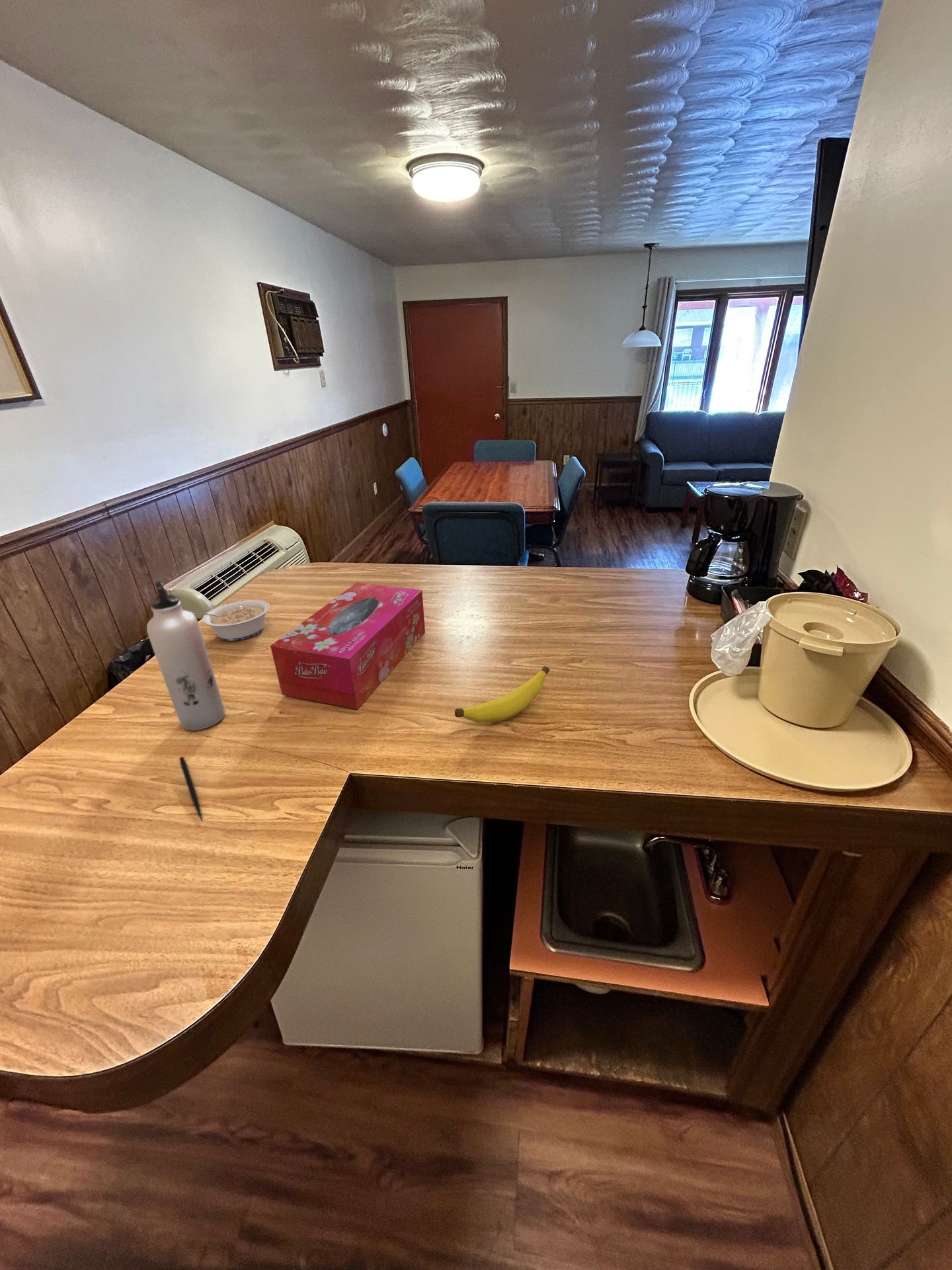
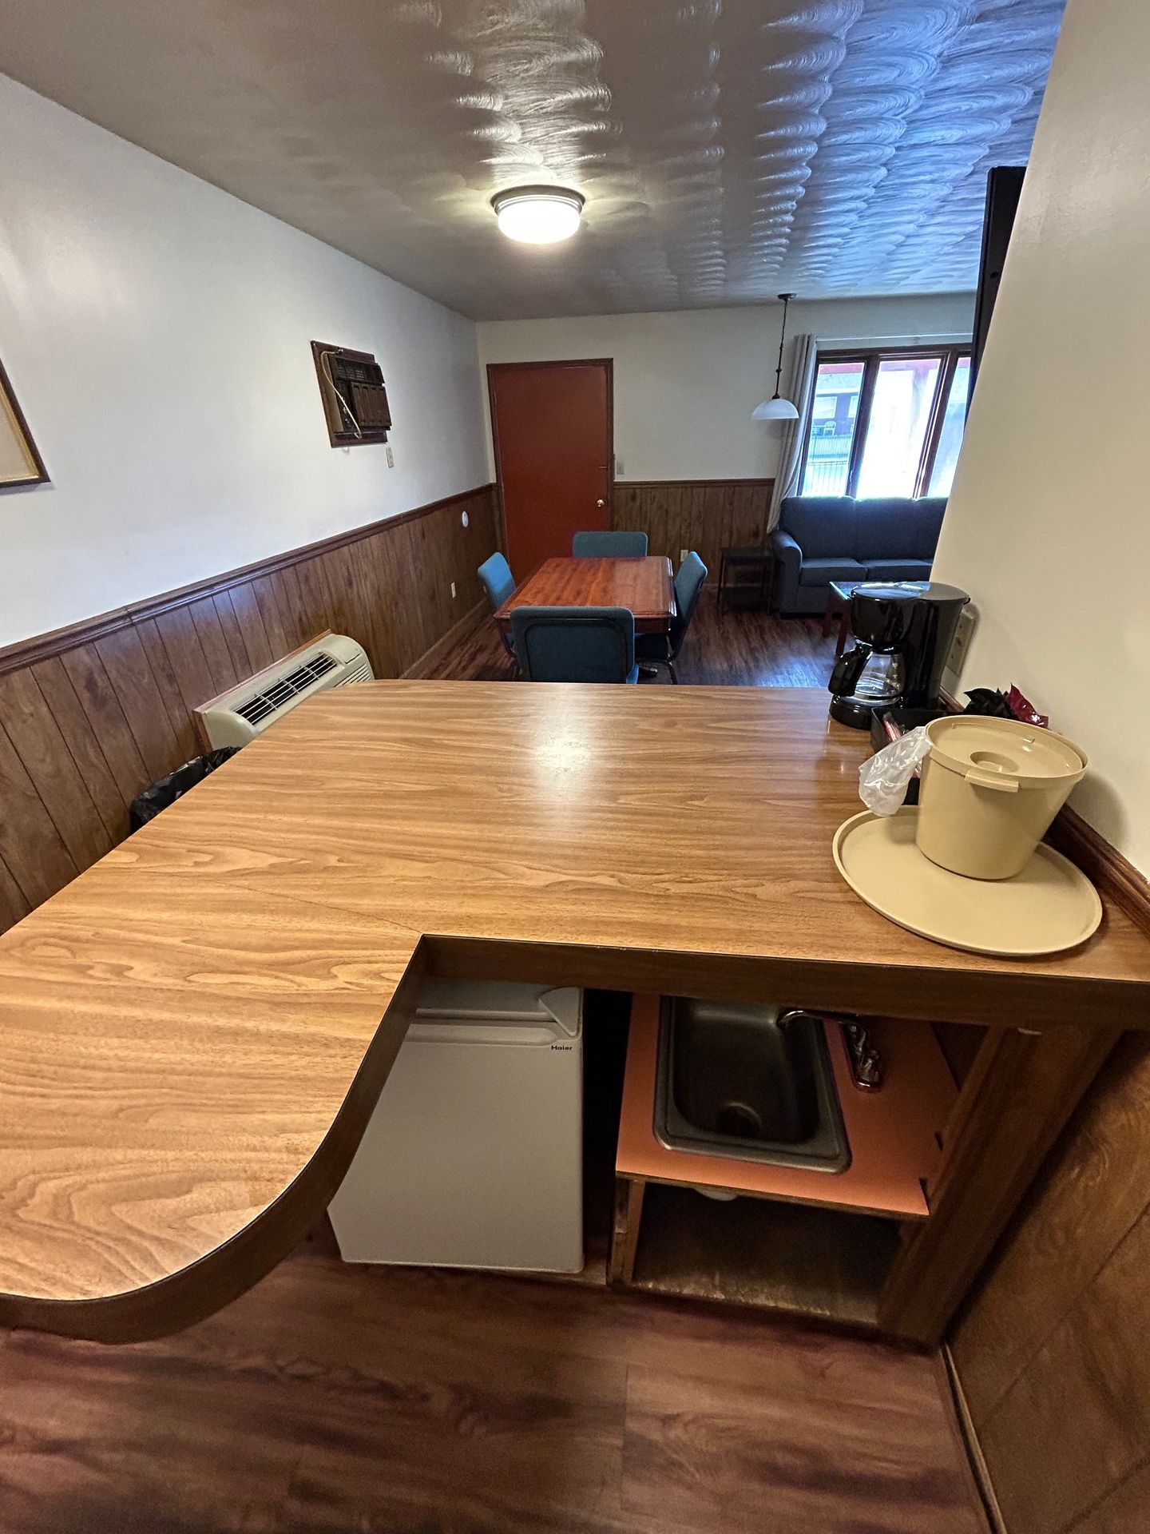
- pen [178,756,203,822]
- banana [454,665,551,724]
- water bottle [146,579,225,731]
- tissue box [270,581,426,710]
- legume [189,599,270,642]
